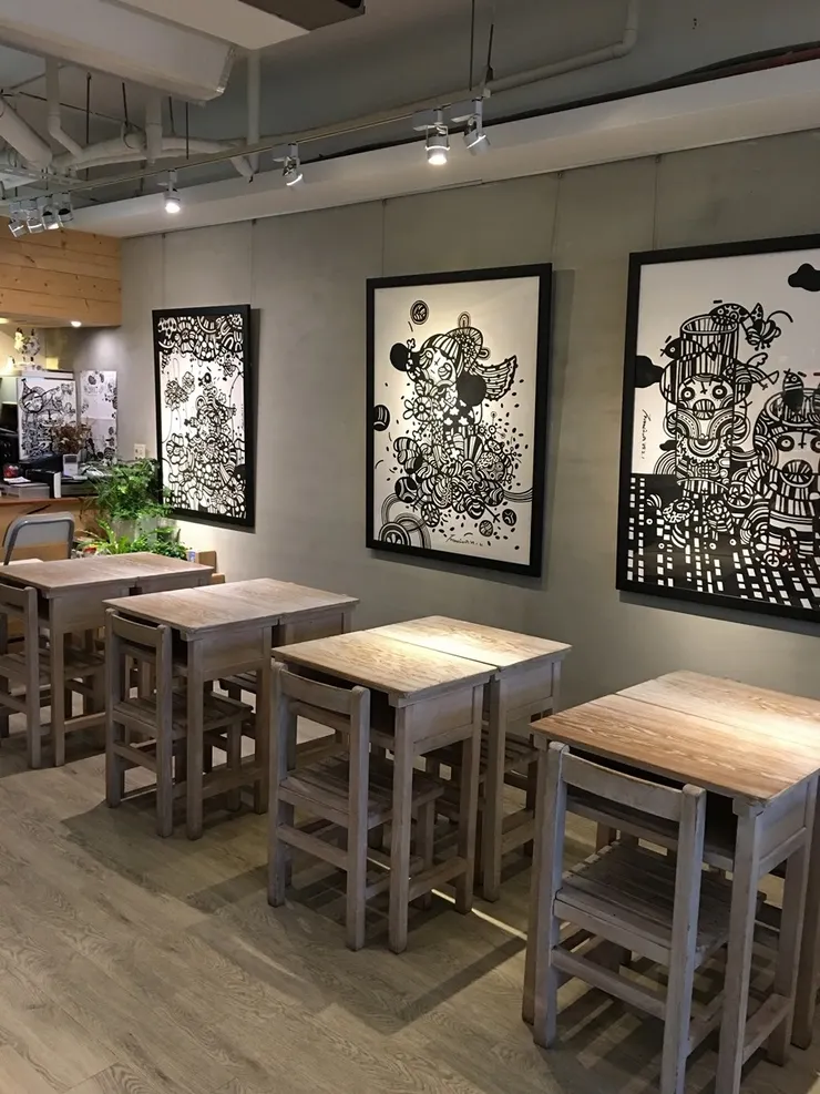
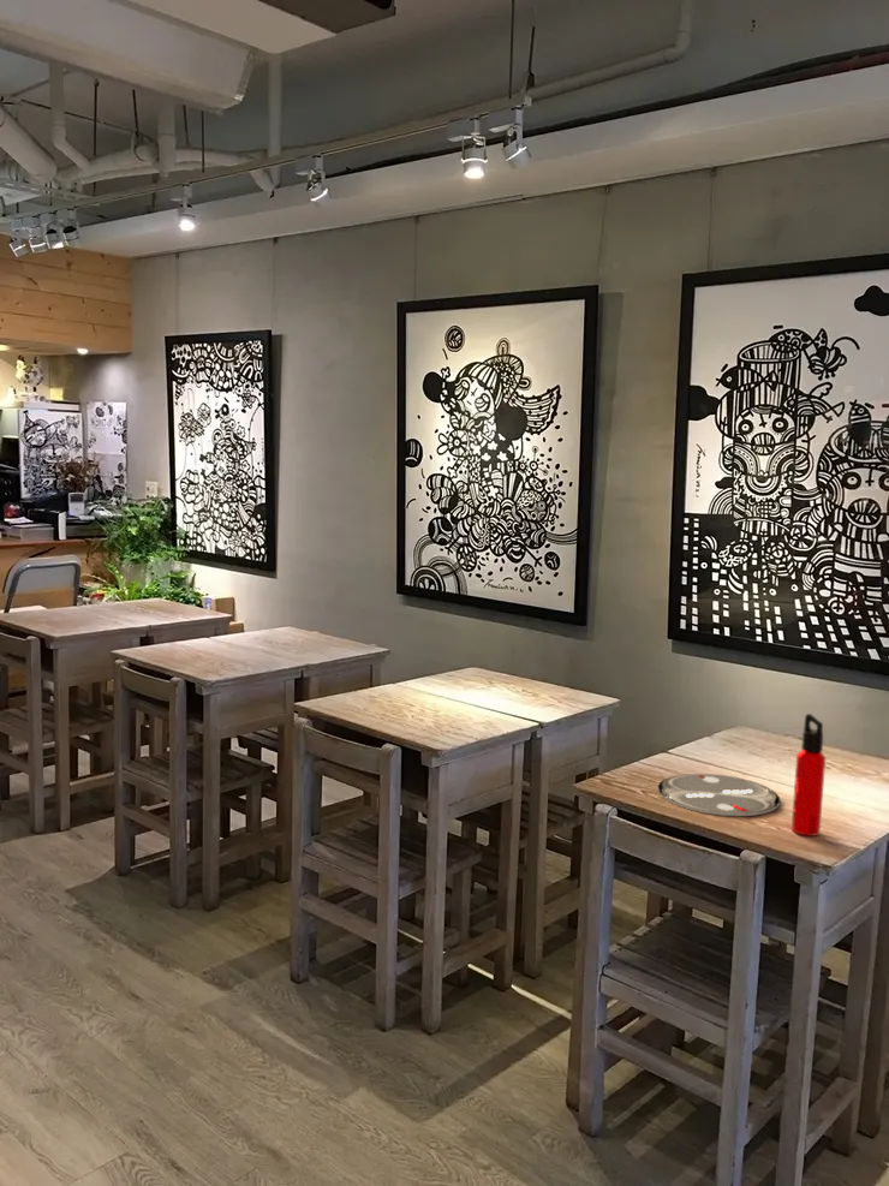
+ water bottle [790,713,827,838]
+ plate [657,773,781,817]
